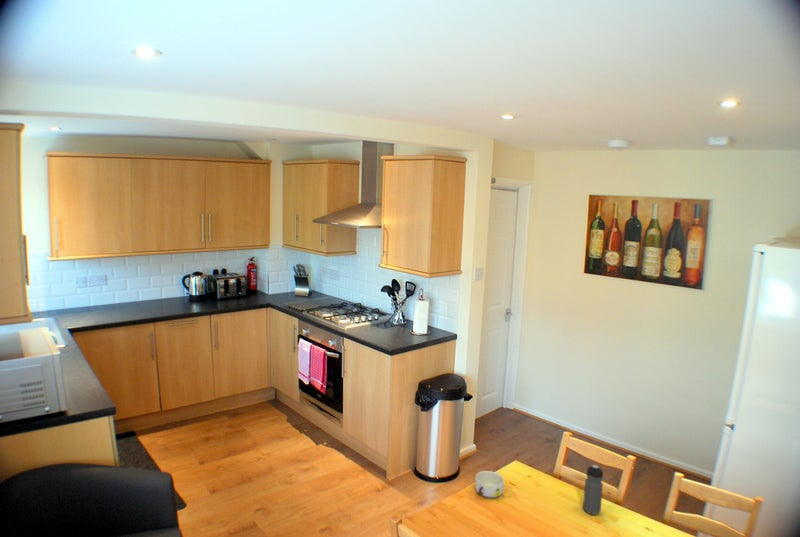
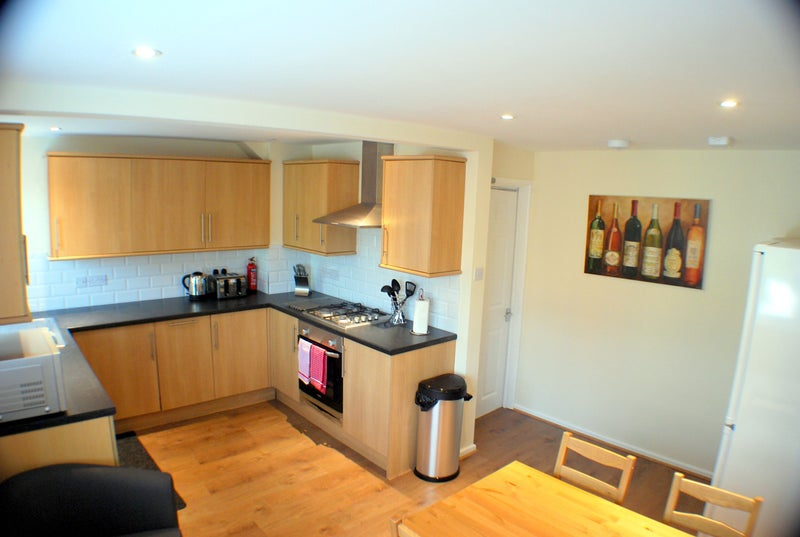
- bowl [474,470,505,498]
- water bottle [582,464,604,516]
